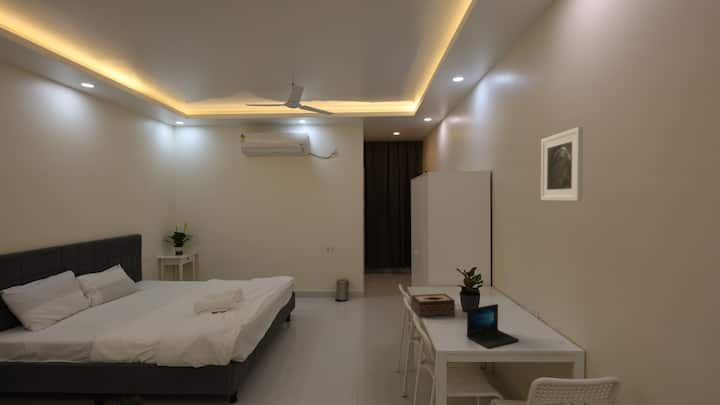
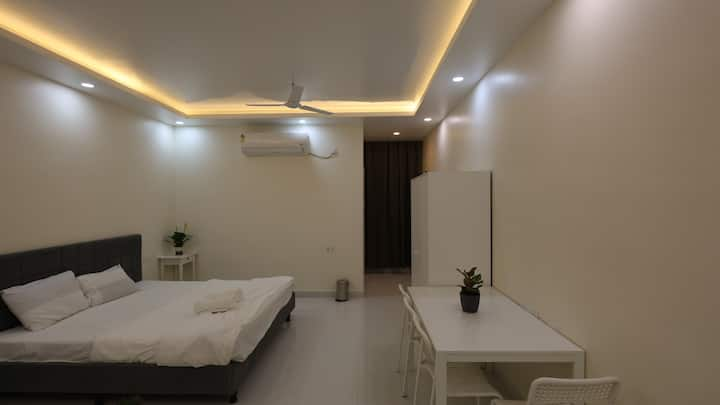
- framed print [540,126,584,202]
- laptop [466,303,520,349]
- tissue box [410,293,456,318]
